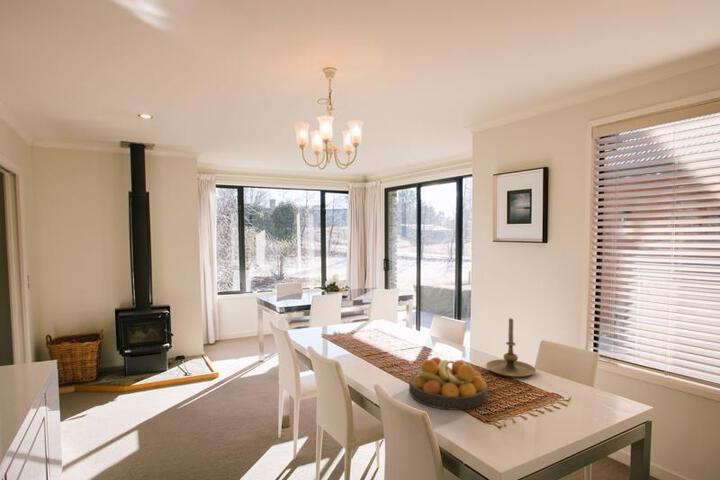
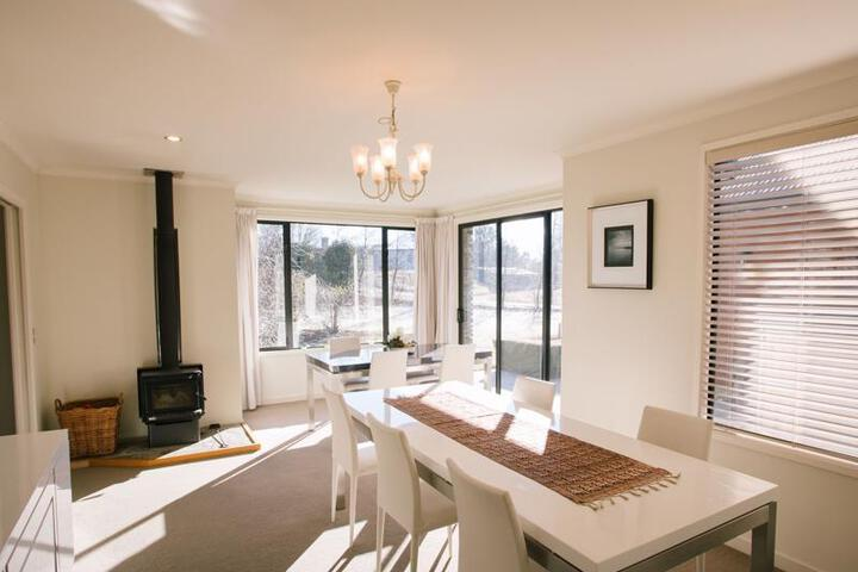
- fruit bowl [408,356,488,411]
- candle holder [485,317,537,378]
